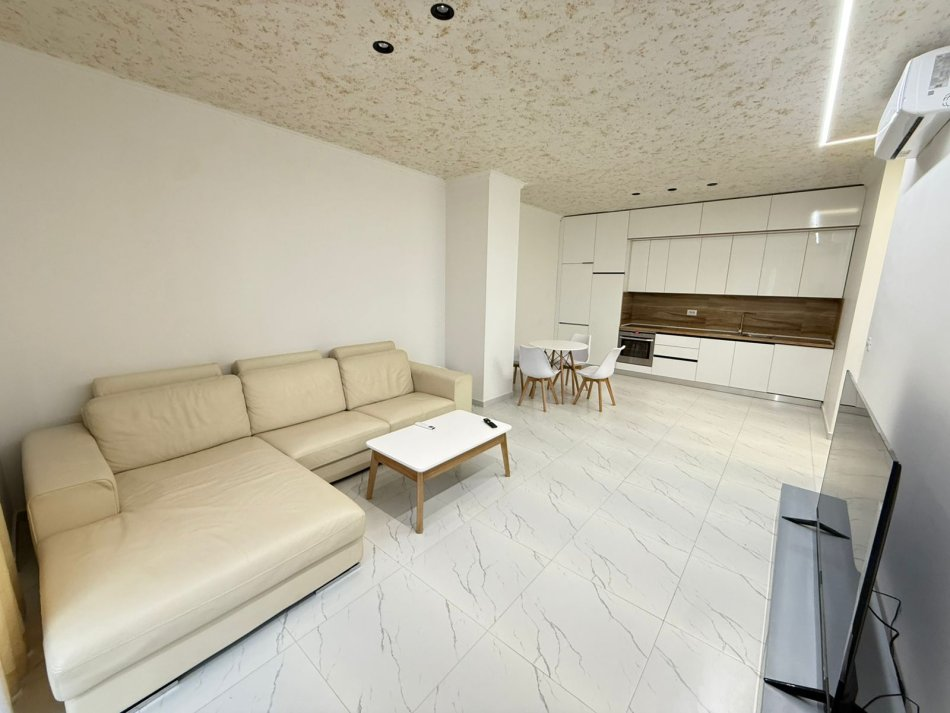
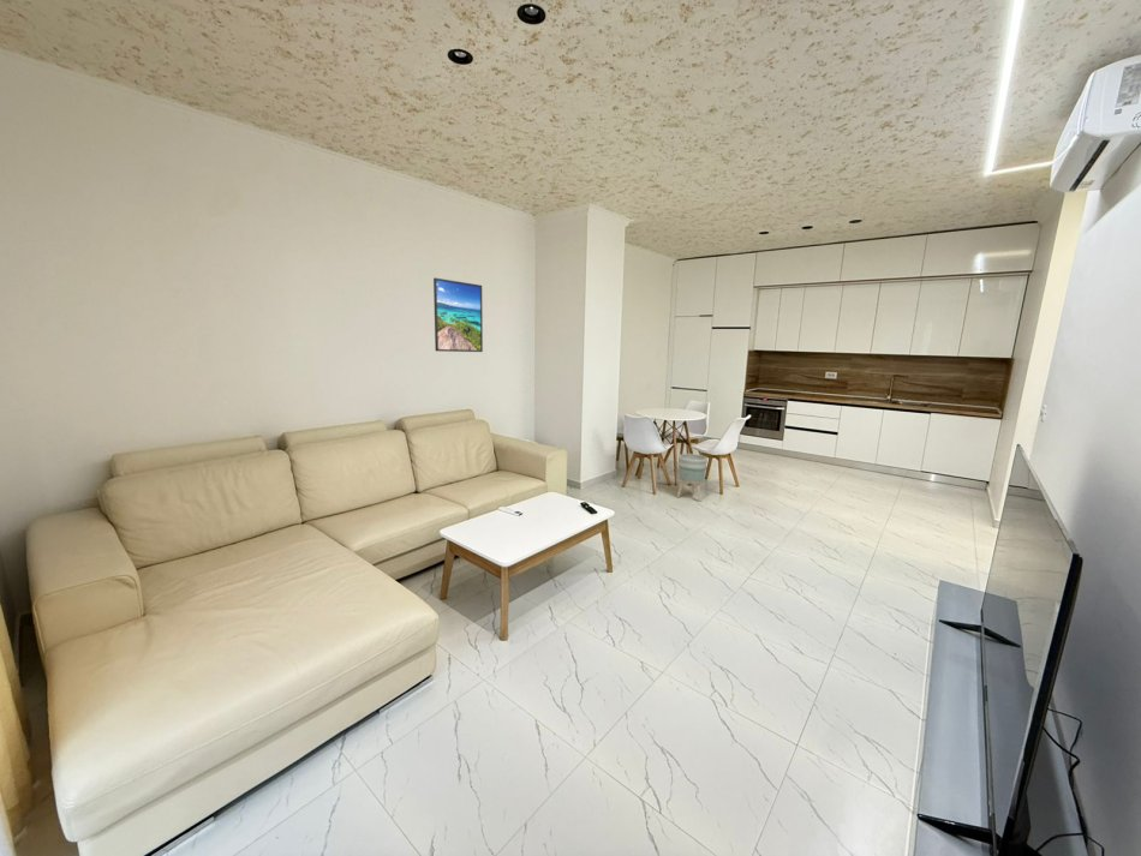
+ planter [676,453,709,502]
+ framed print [432,277,484,353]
